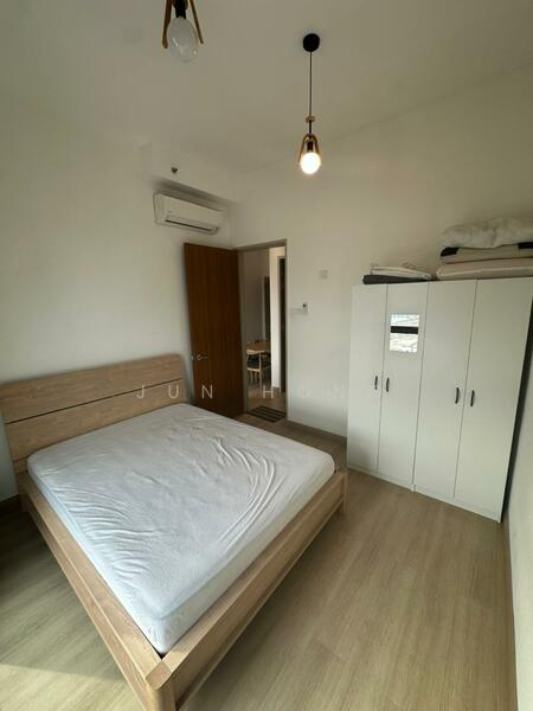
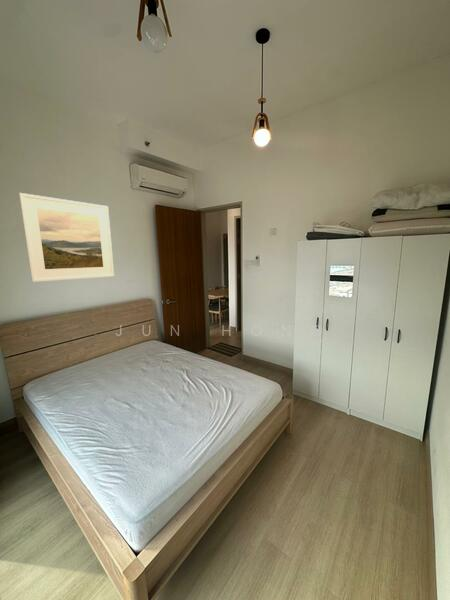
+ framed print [18,192,115,283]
